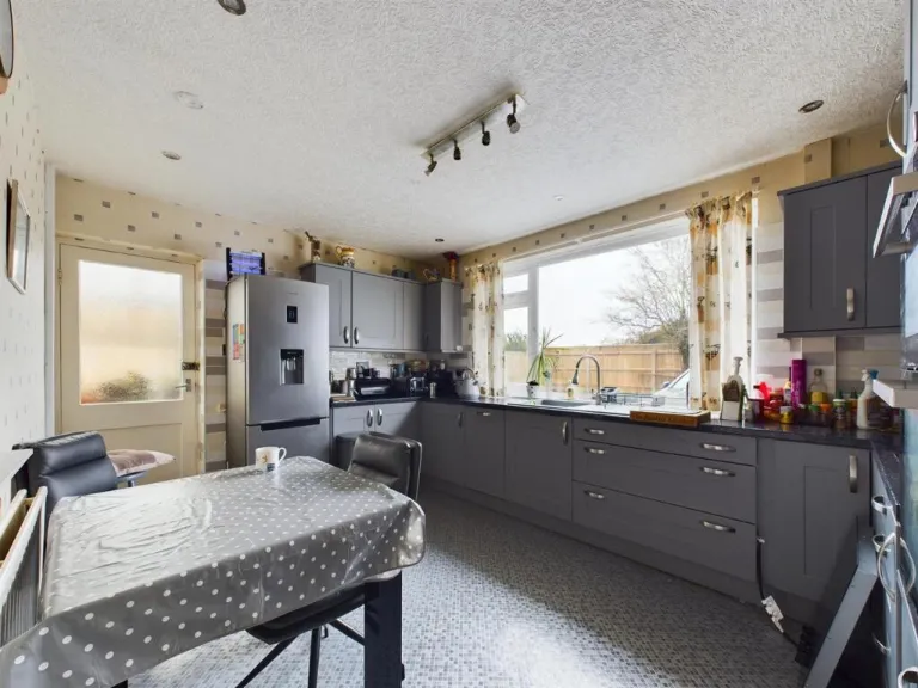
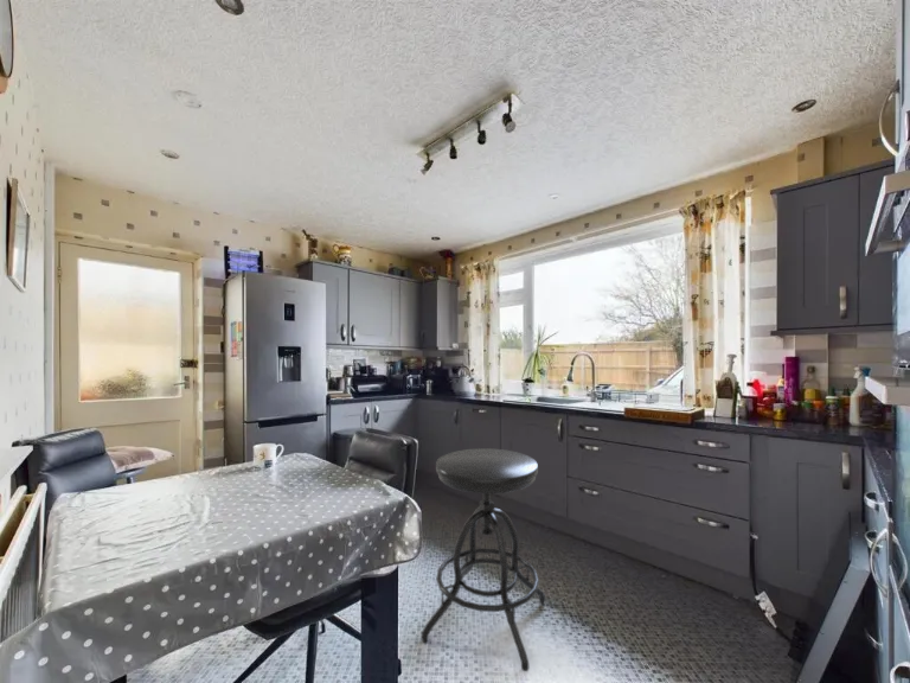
+ stool [421,447,546,672]
